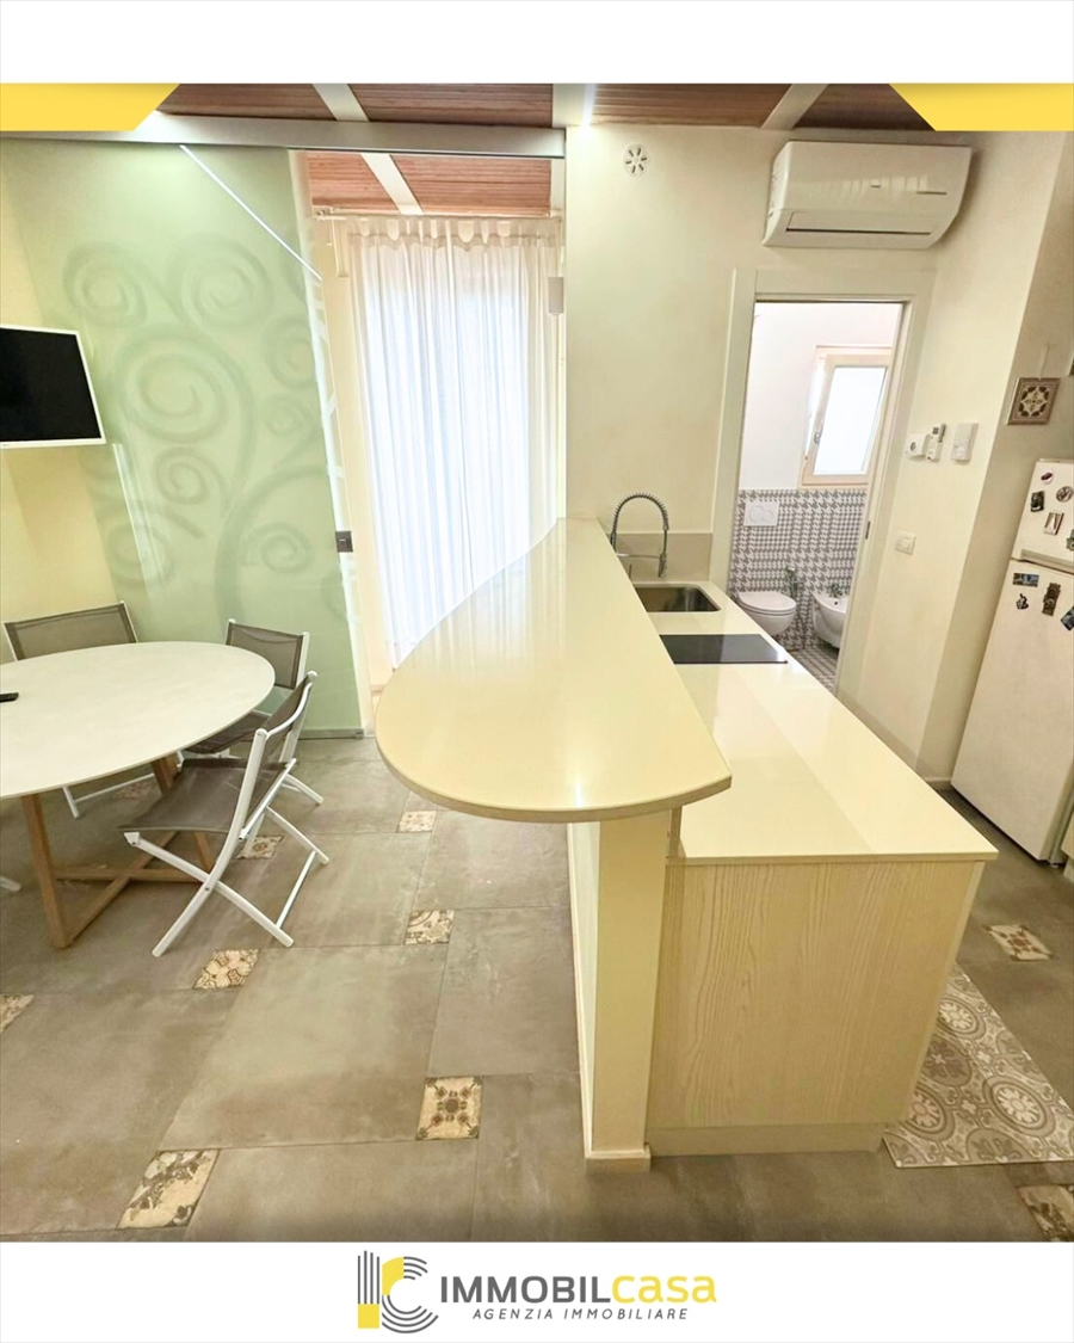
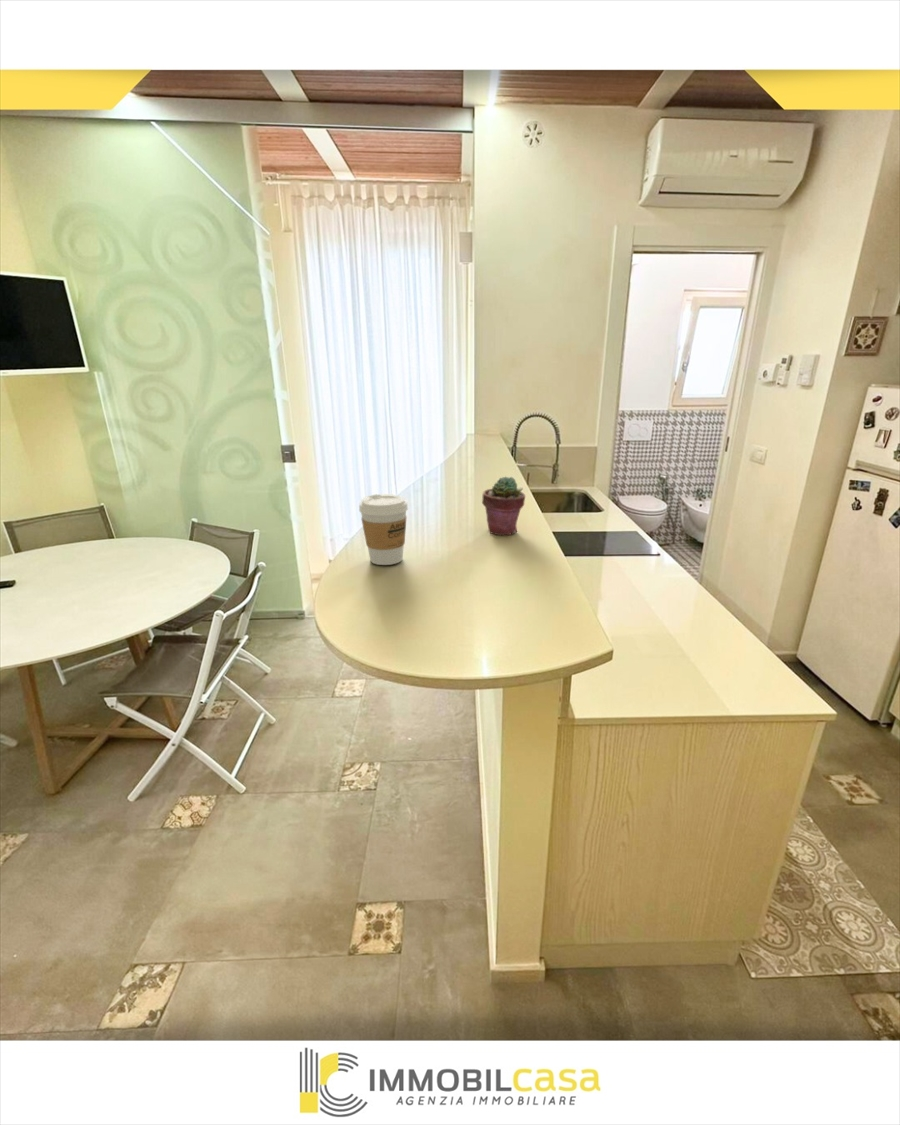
+ coffee cup [358,493,409,566]
+ potted succulent [481,475,526,536]
